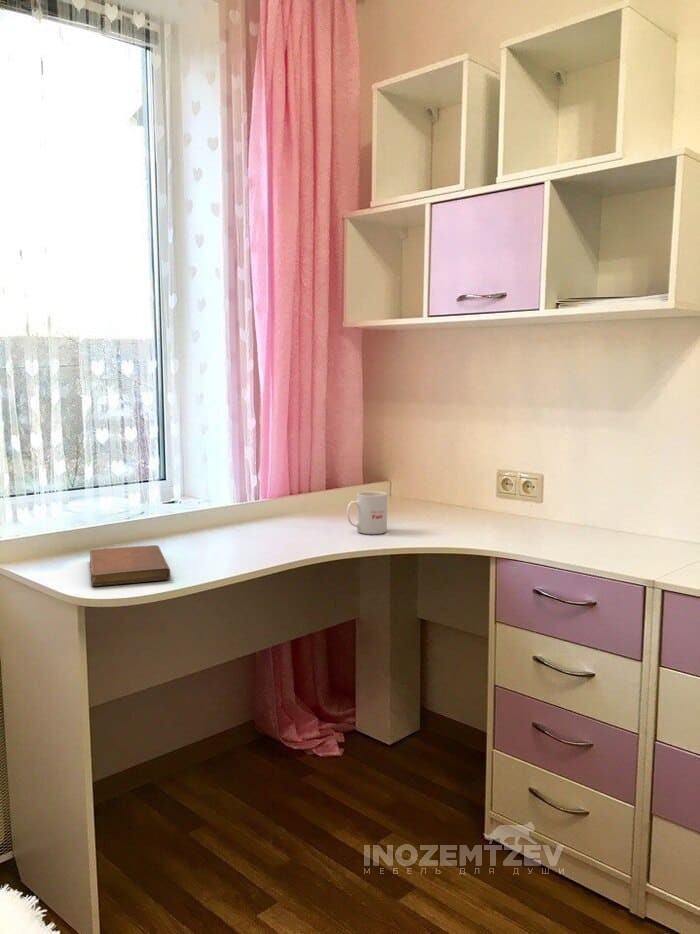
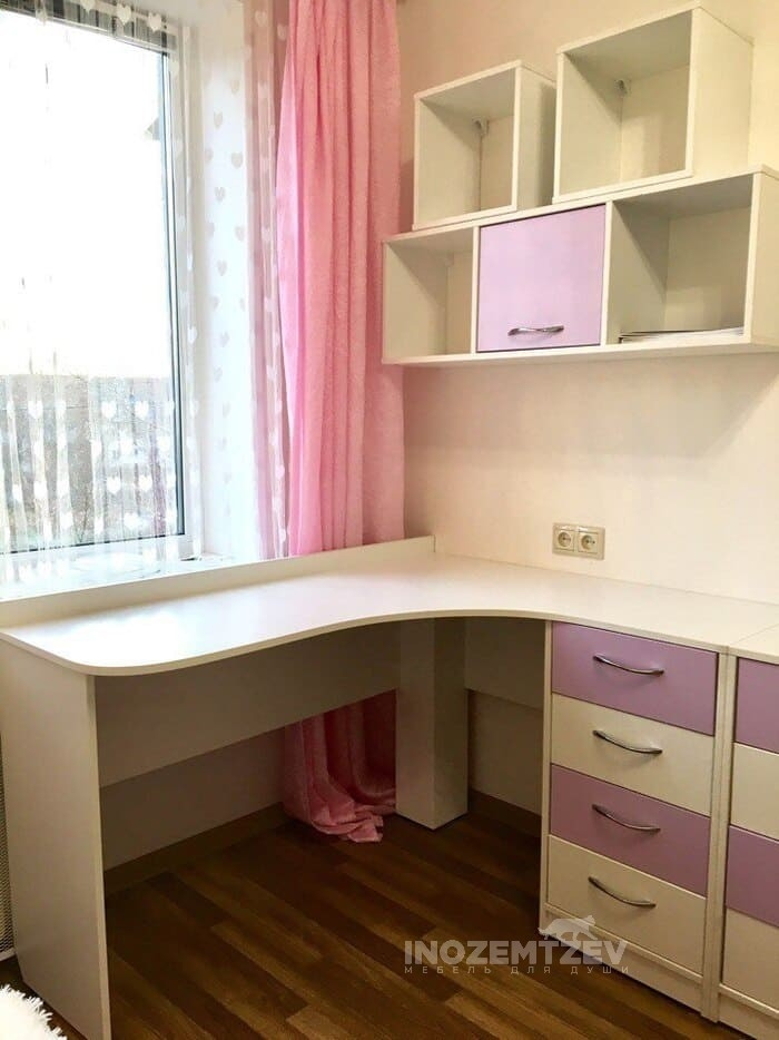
- notebook [89,544,171,587]
- mug [346,490,388,535]
